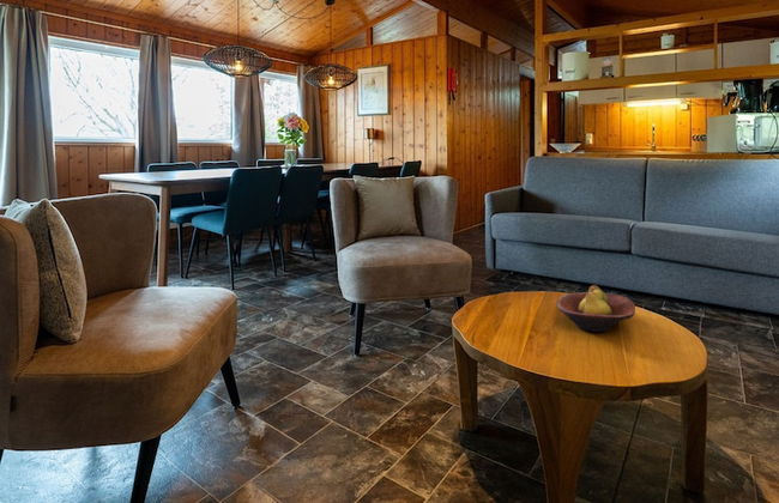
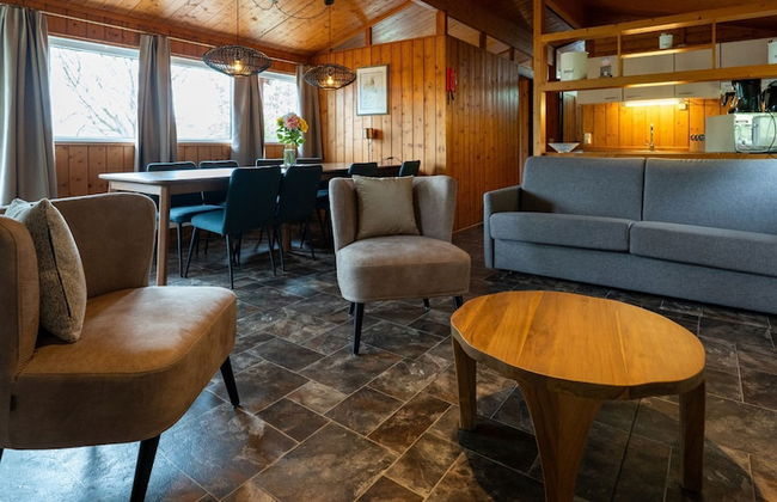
- fruit bowl [556,285,636,333]
